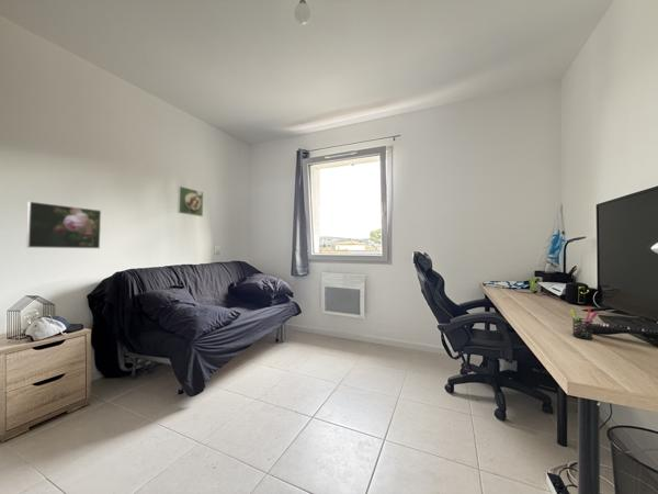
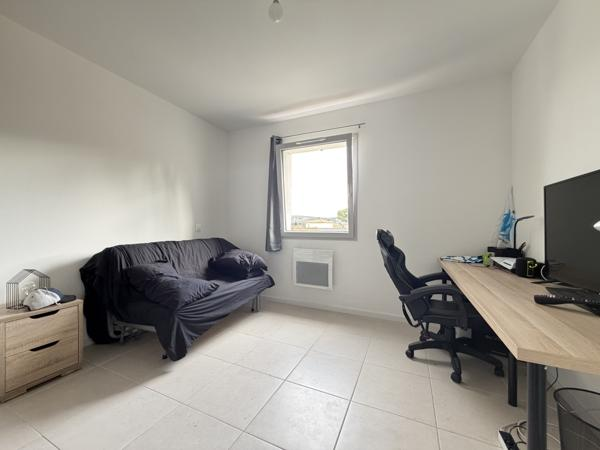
- pen holder [569,306,600,340]
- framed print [25,200,102,250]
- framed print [177,186,204,217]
